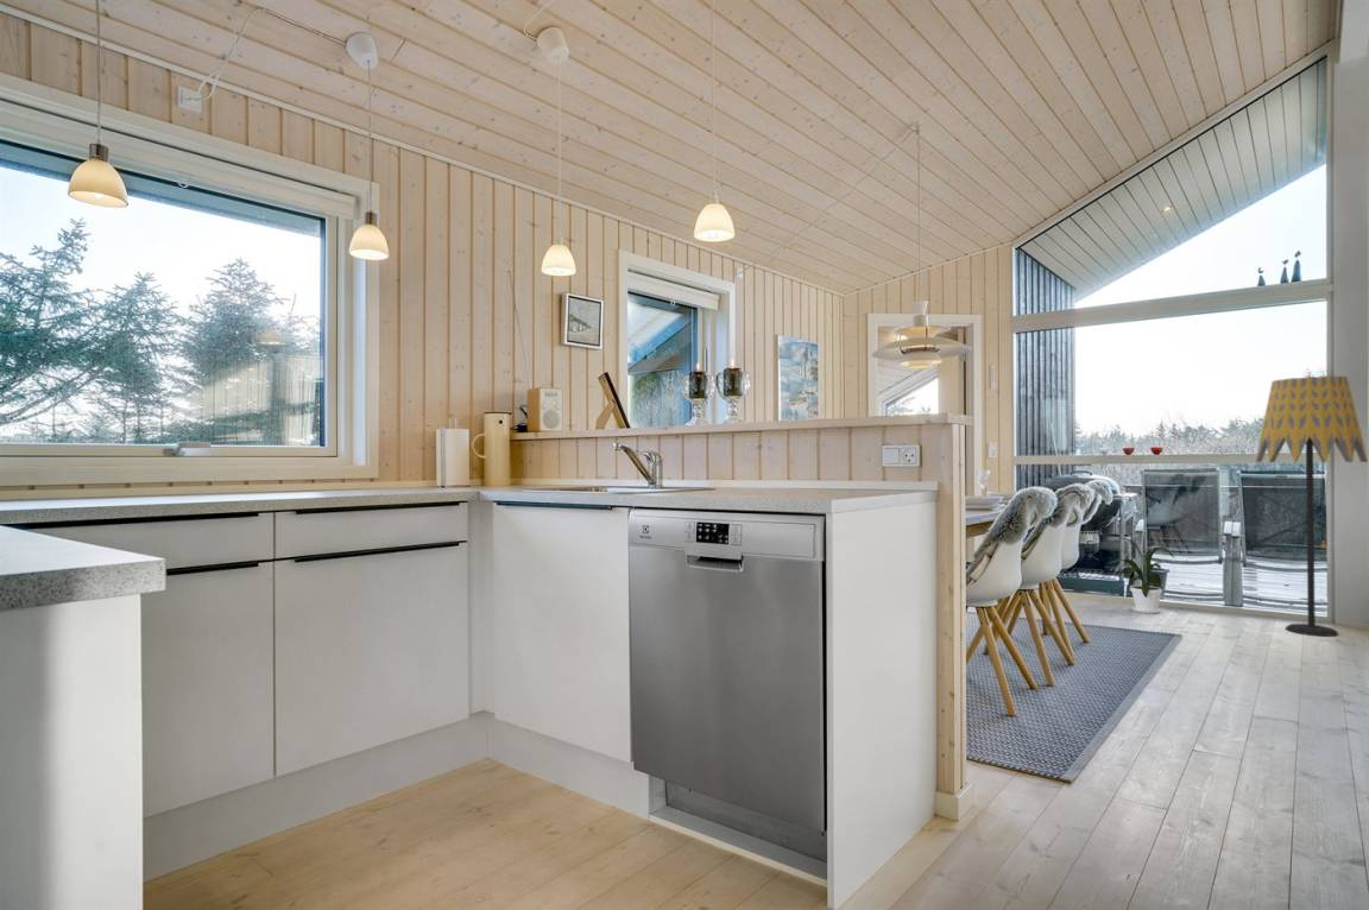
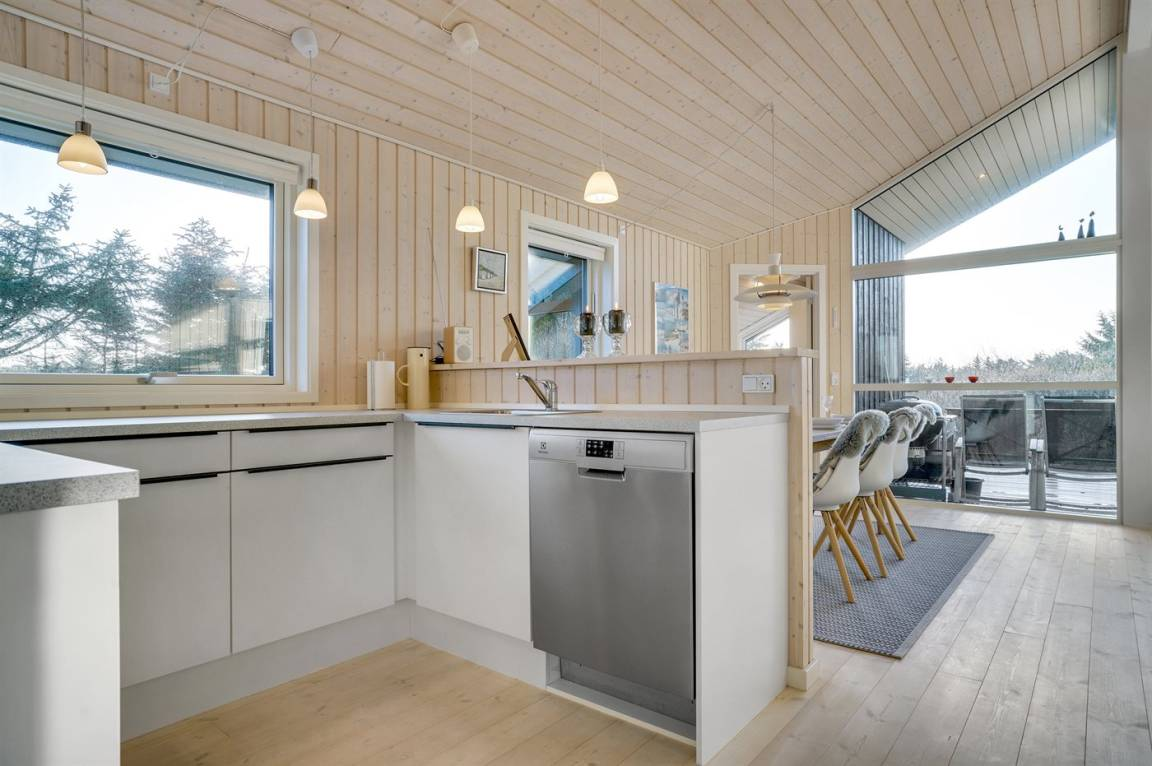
- house plant [1106,536,1175,615]
- floor lamp [1255,375,1369,638]
